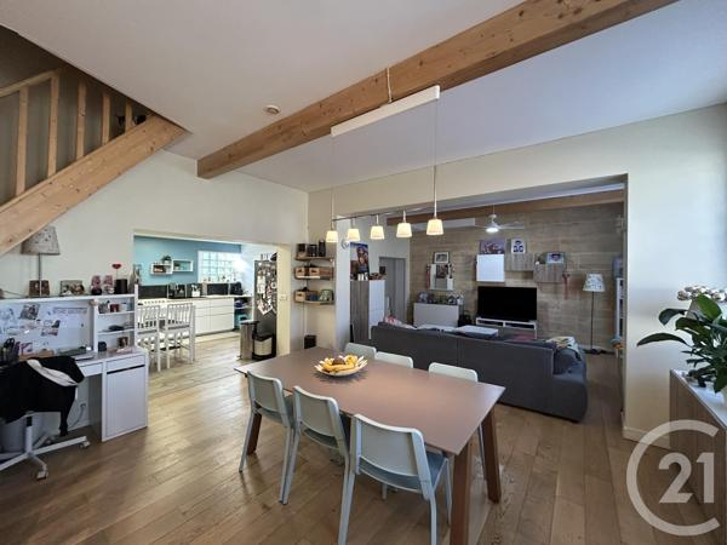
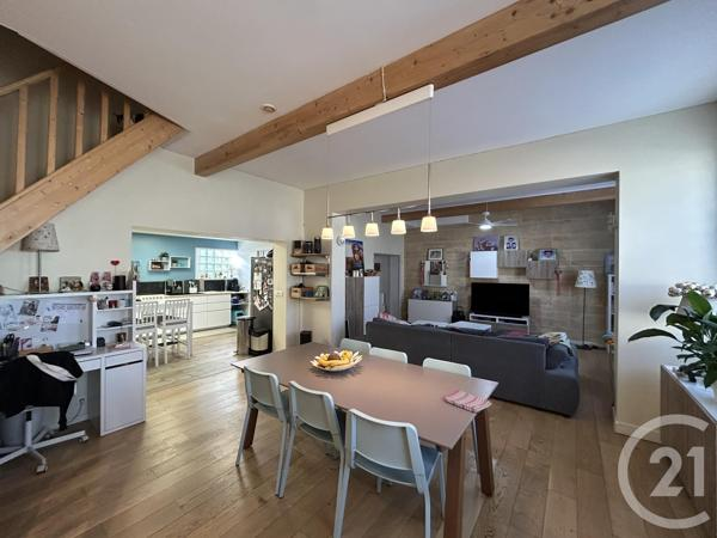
+ dish towel [442,387,492,414]
